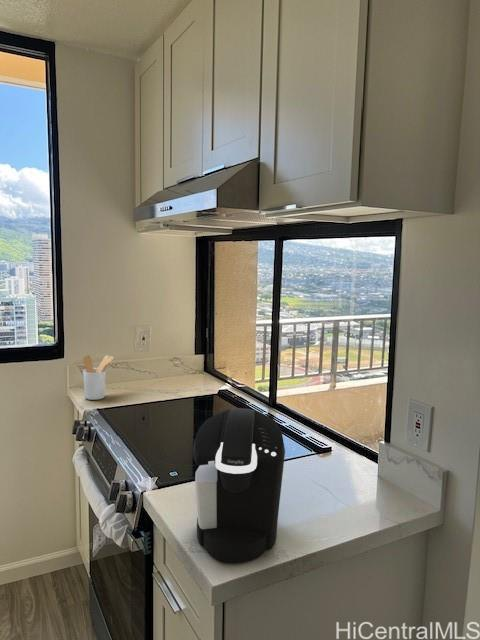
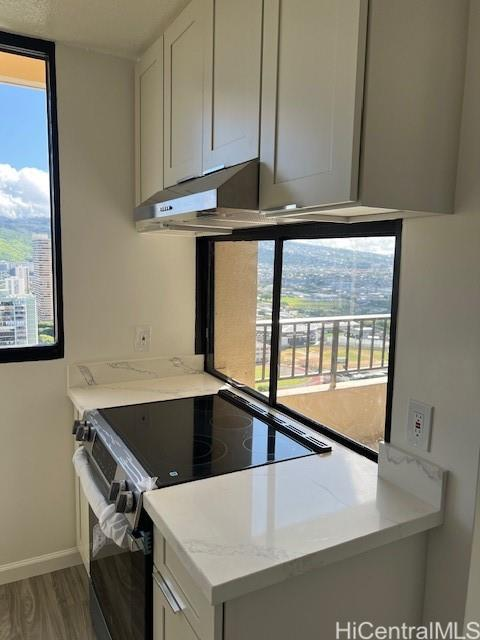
- utensil holder [82,354,115,401]
- coffee maker [192,407,286,564]
